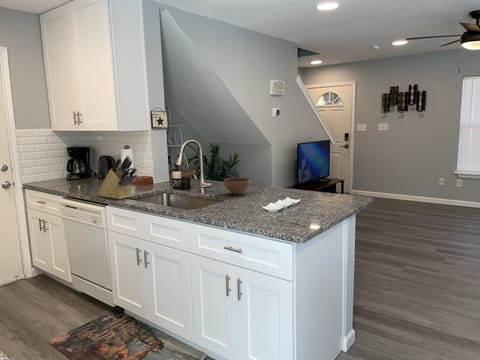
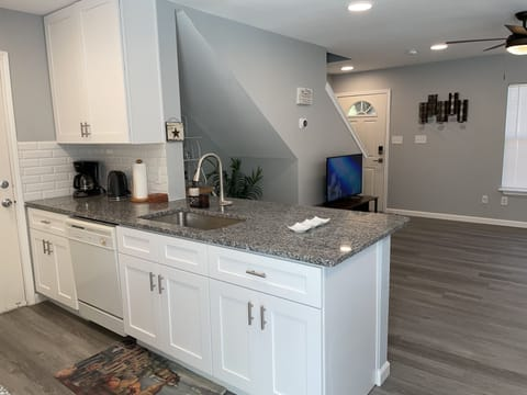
- knife block [97,154,138,200]
- bowl [223,177,252,195]
